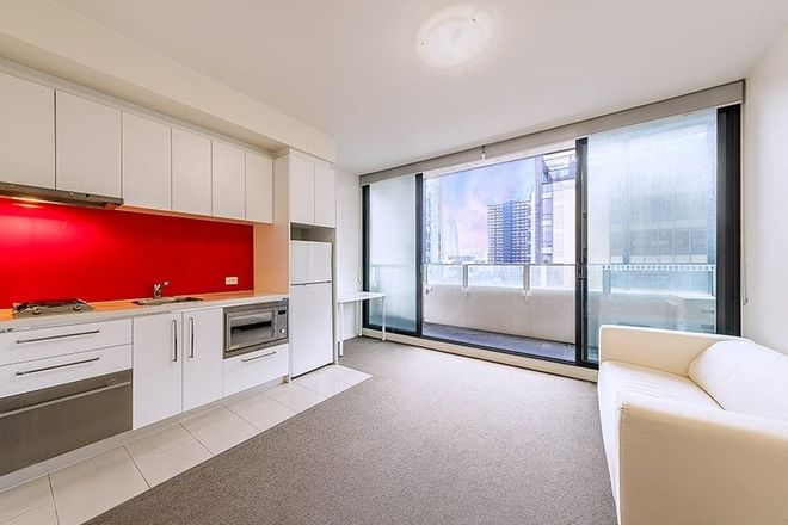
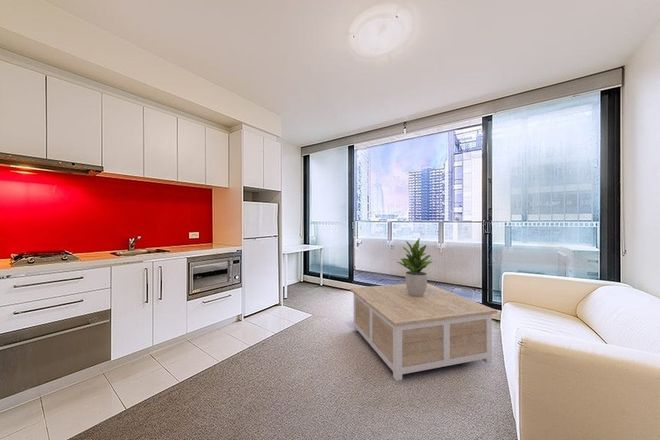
+ potted plant [396,237,434,297]
+ coffee table [349,282,498,382]
